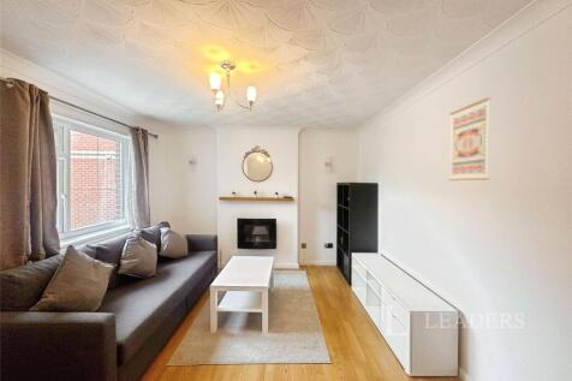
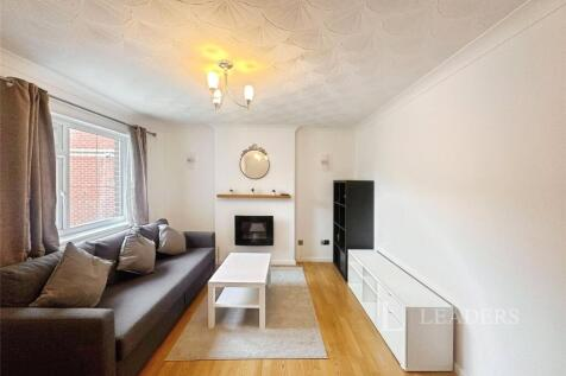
- wall art [448,96,493,181]
